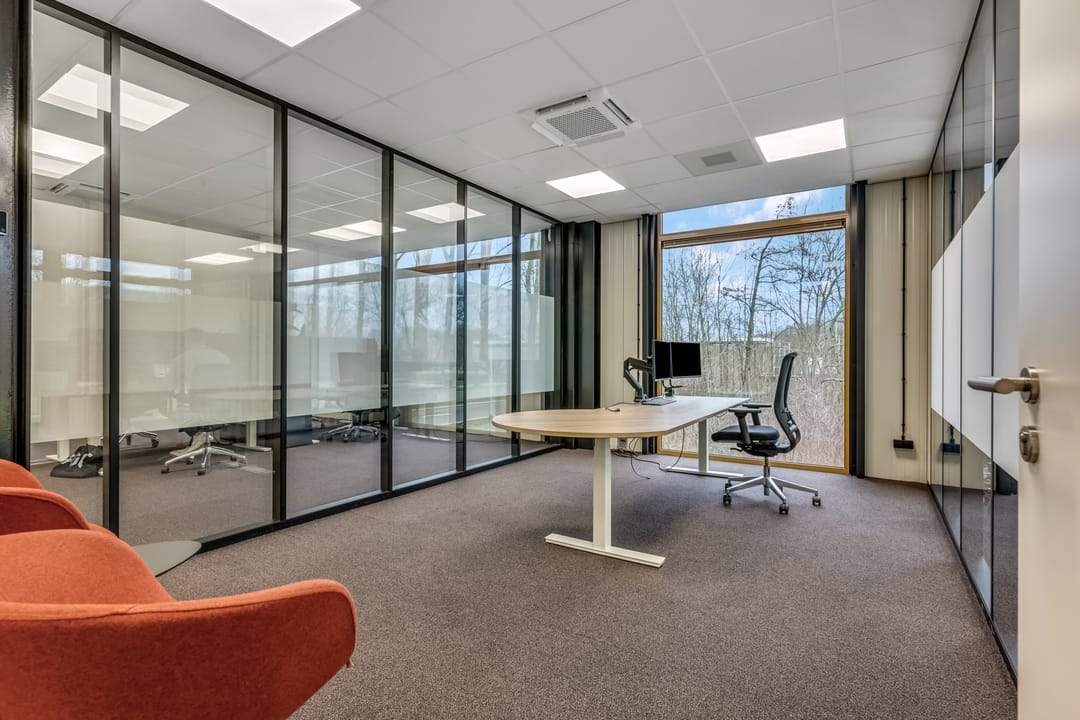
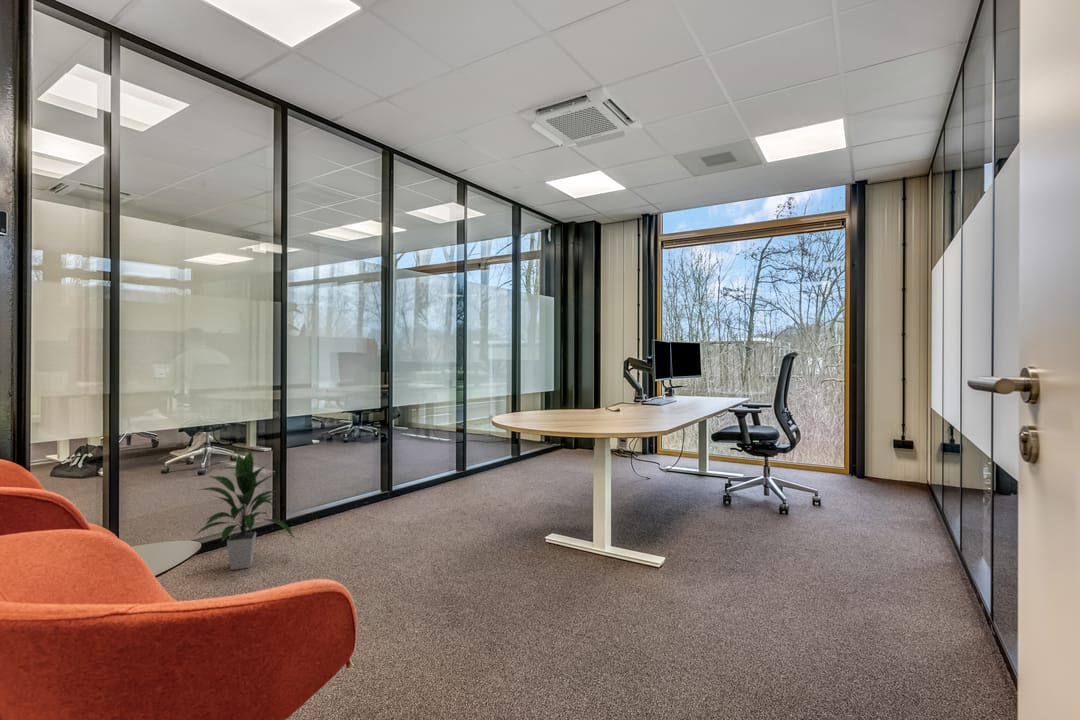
+ indoor plant [195,450,296,571]
